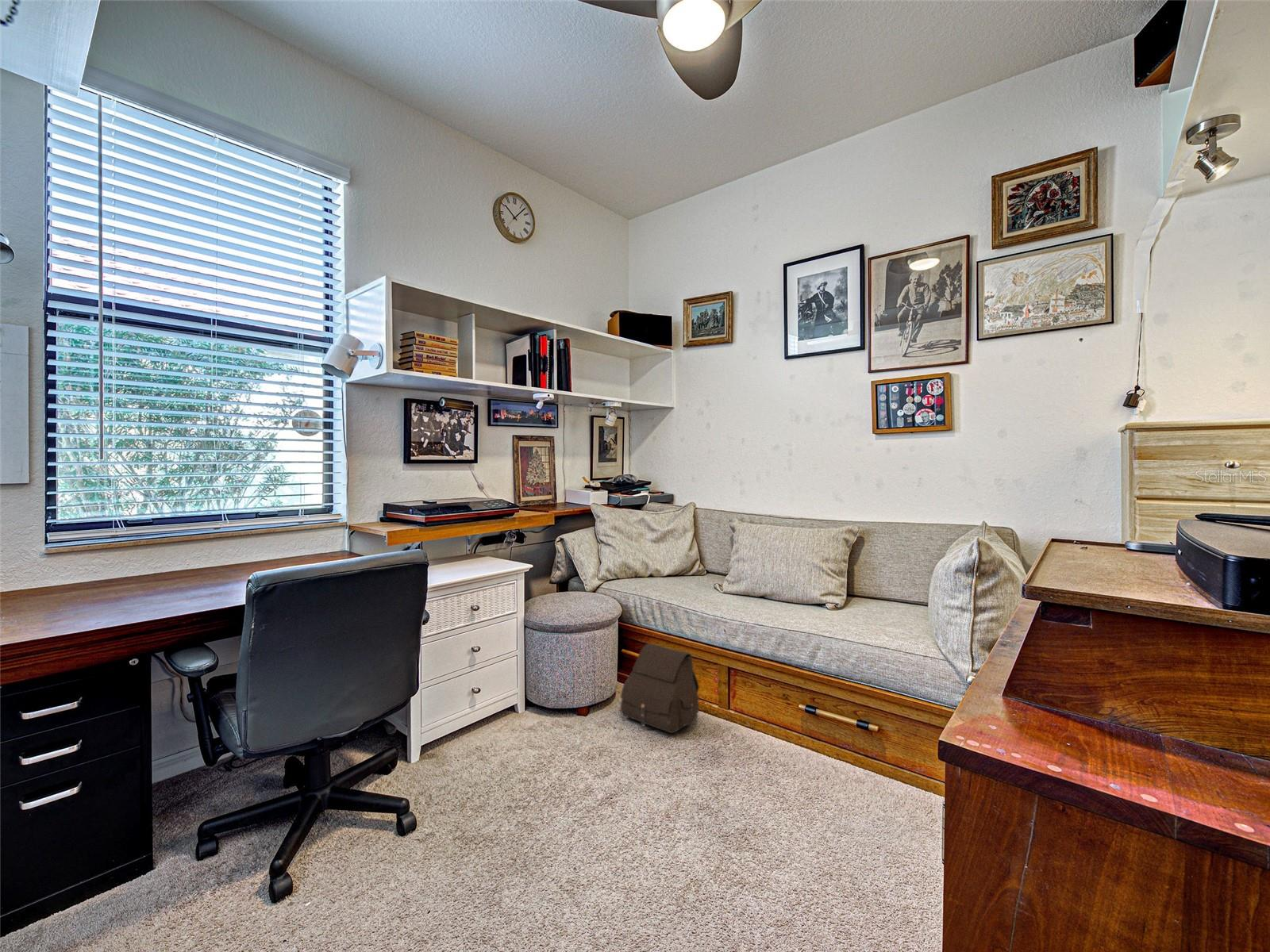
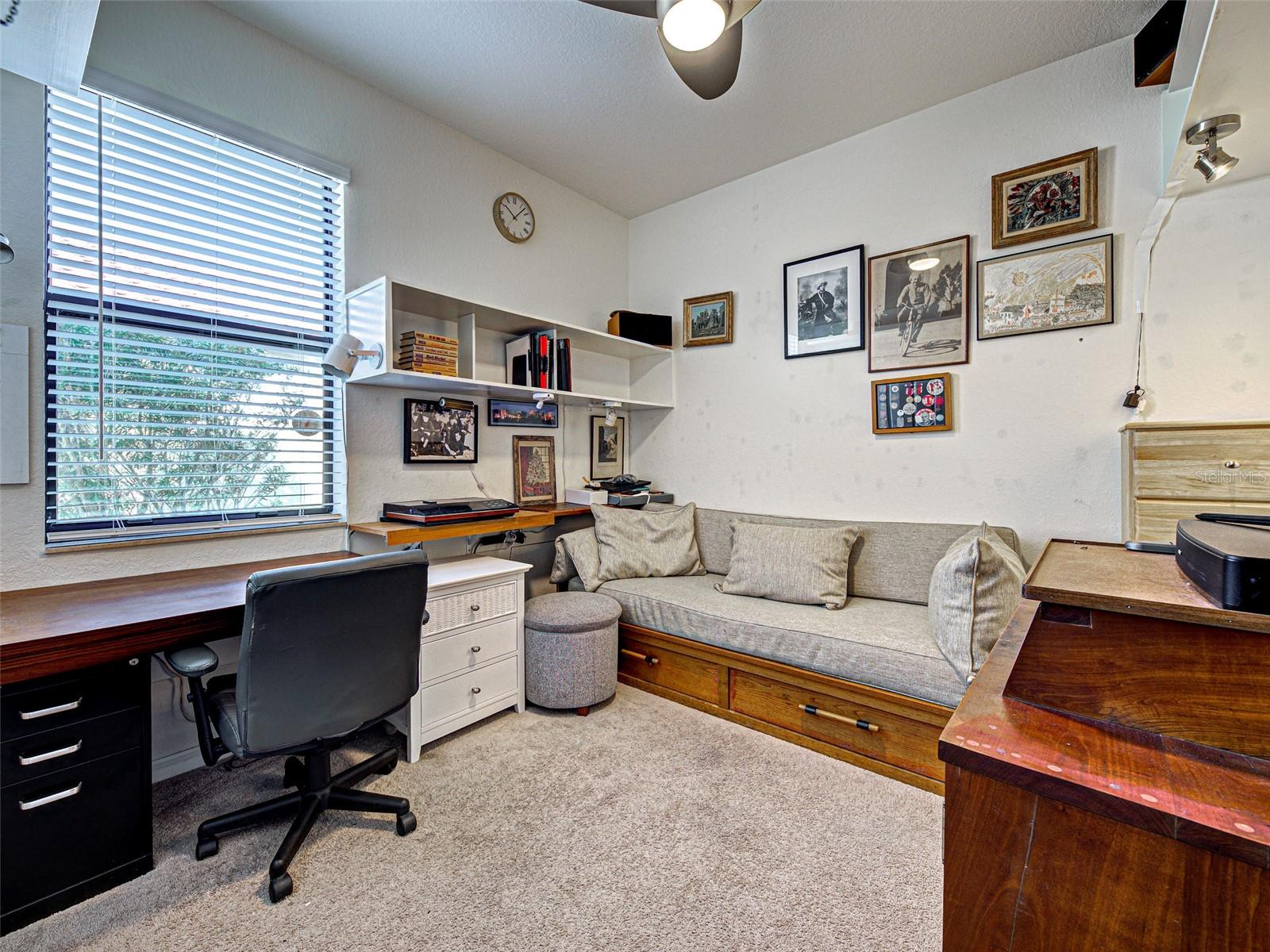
- satchel [620,643,700,734]
